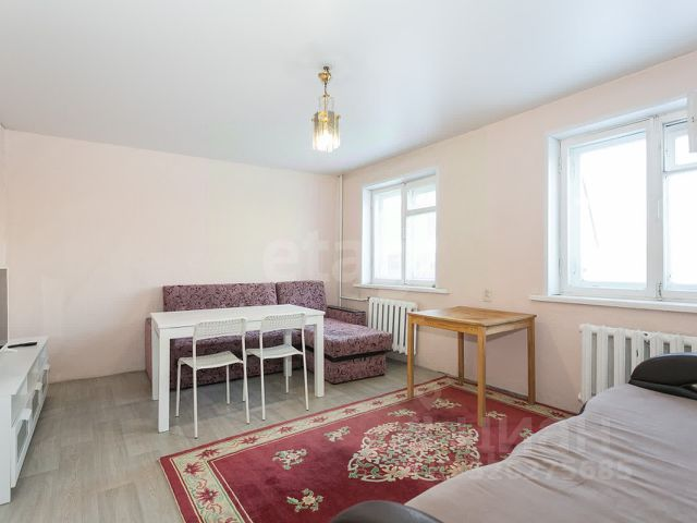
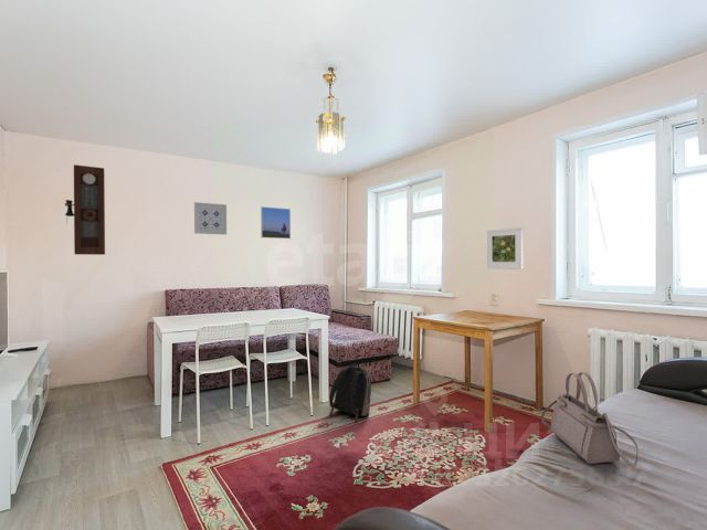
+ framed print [485,226,524,271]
+ wall art [193,201,228,236]
+ handbag [540,371,639,469]
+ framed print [260,205,292,240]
+ pendulum clock [64,163,106,256]
+ backpack [328,362,372,424]
